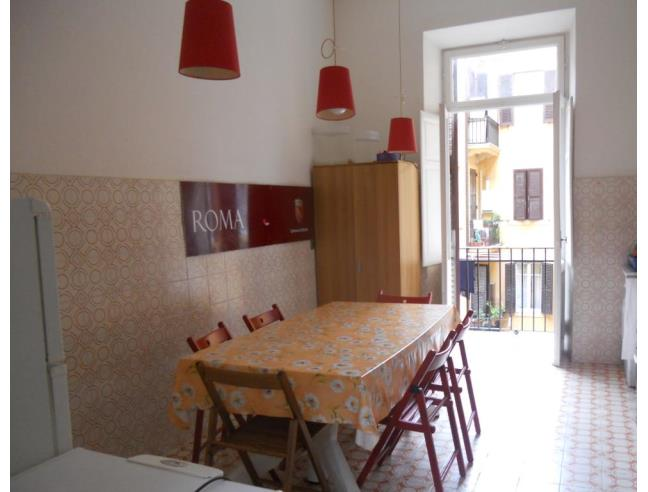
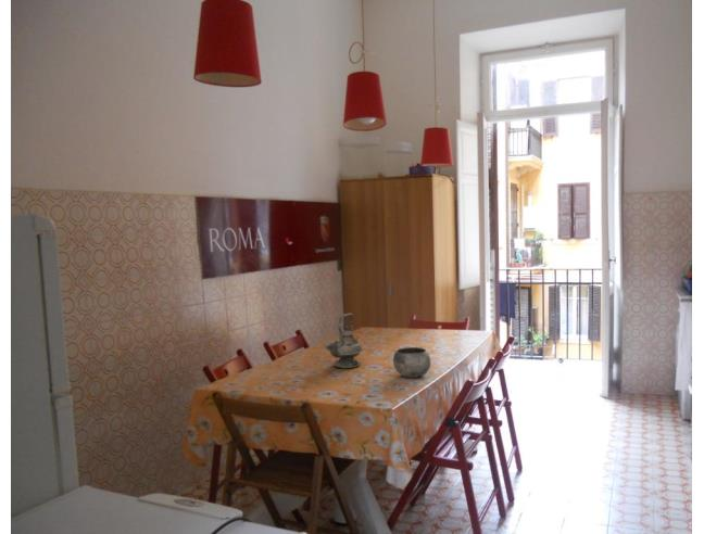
+ bowl [392,346,431,379]
+ teapot [324,312,365,369]
